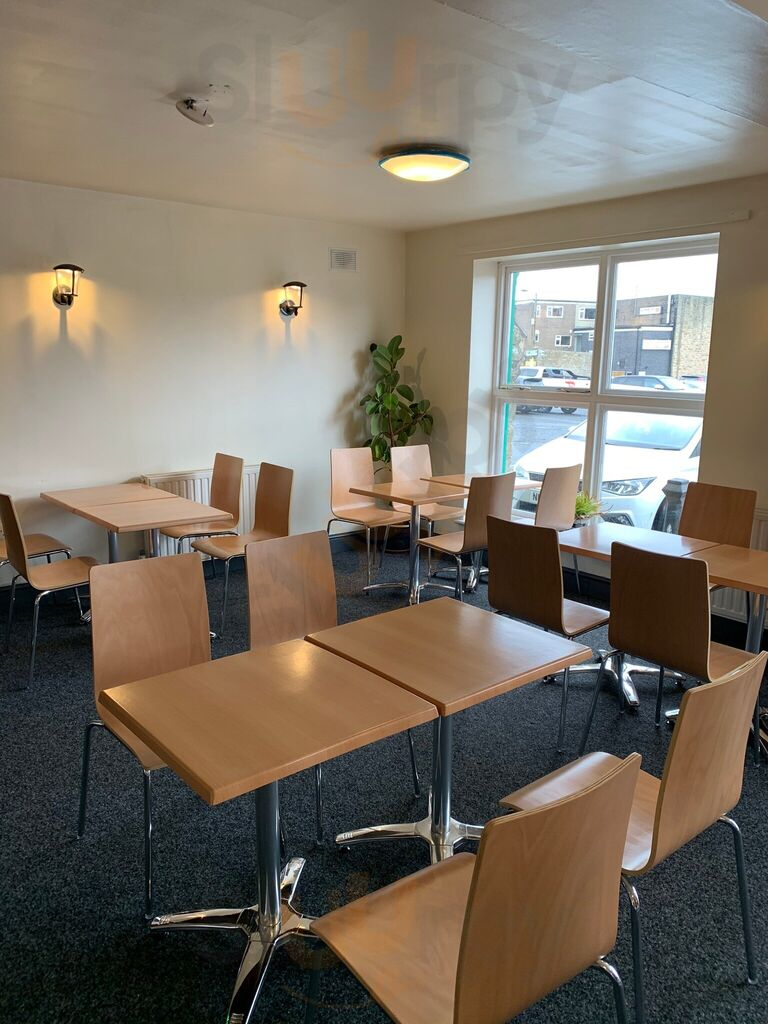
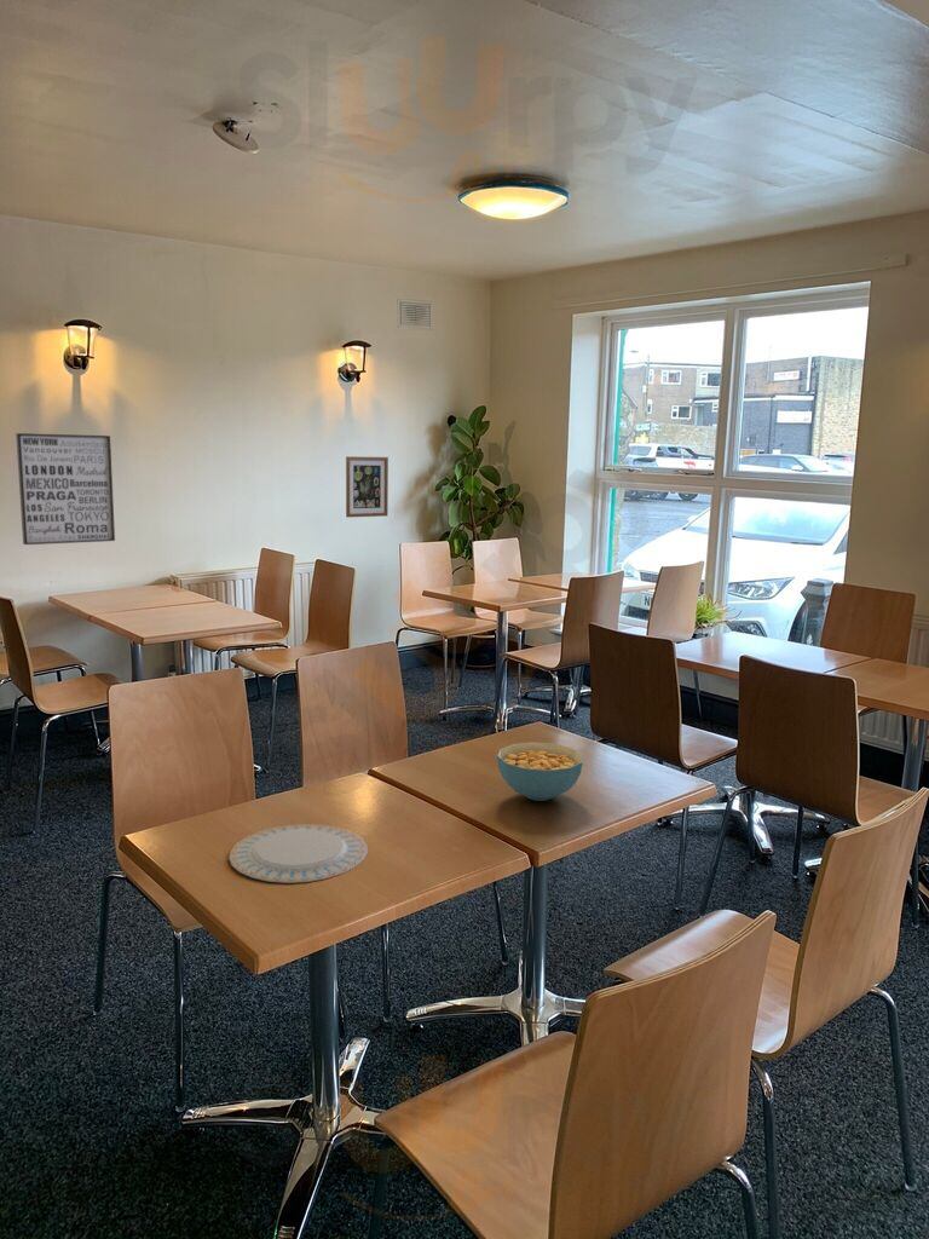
+ chinaware [227,823,369,884]
+ wall art [345,455,390,519]
+ cereal bowl [496,740,584,802]
+ wall art [15,432,116,546]
